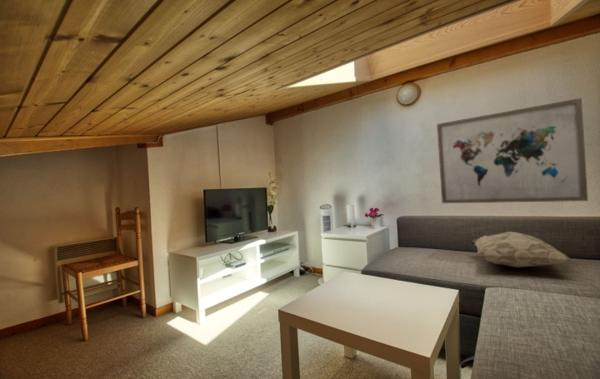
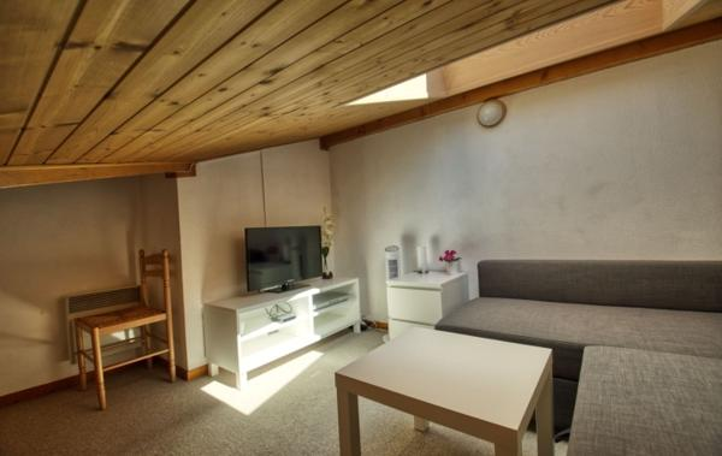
- wall art [436,97,589,204]
- decorative pillow [470,231,572,268]
